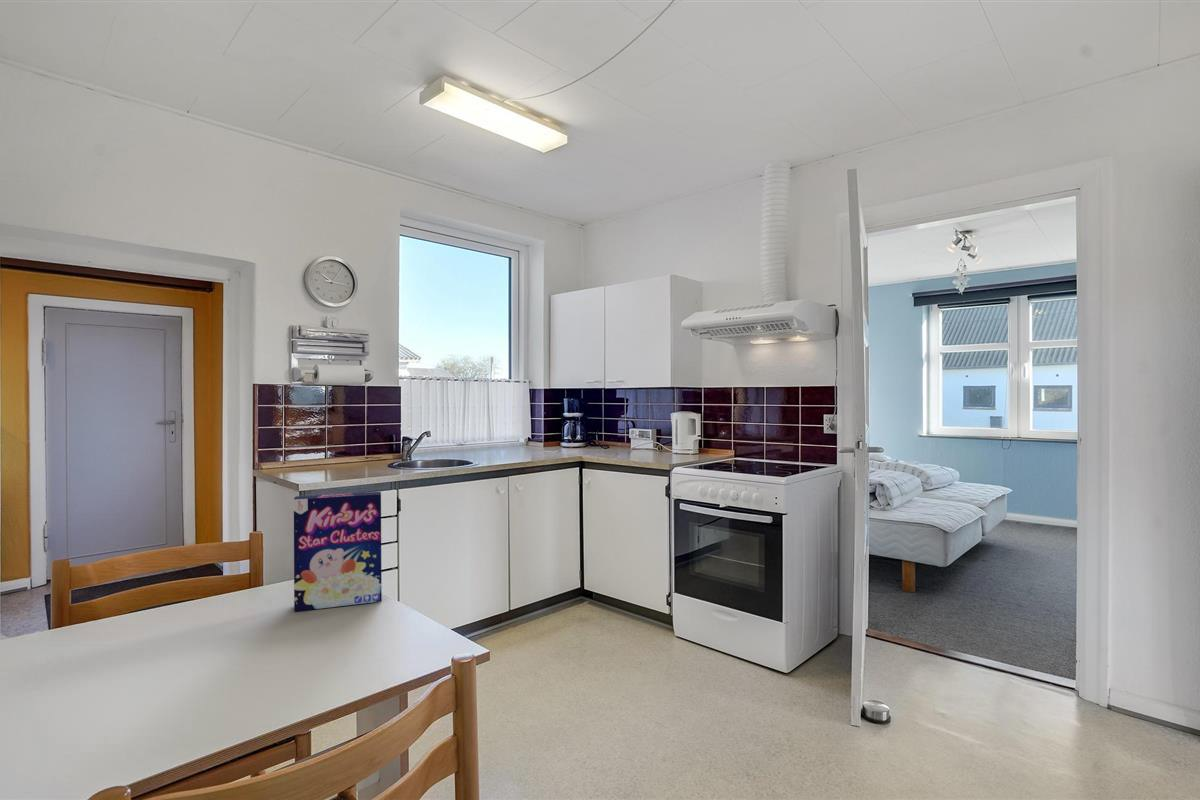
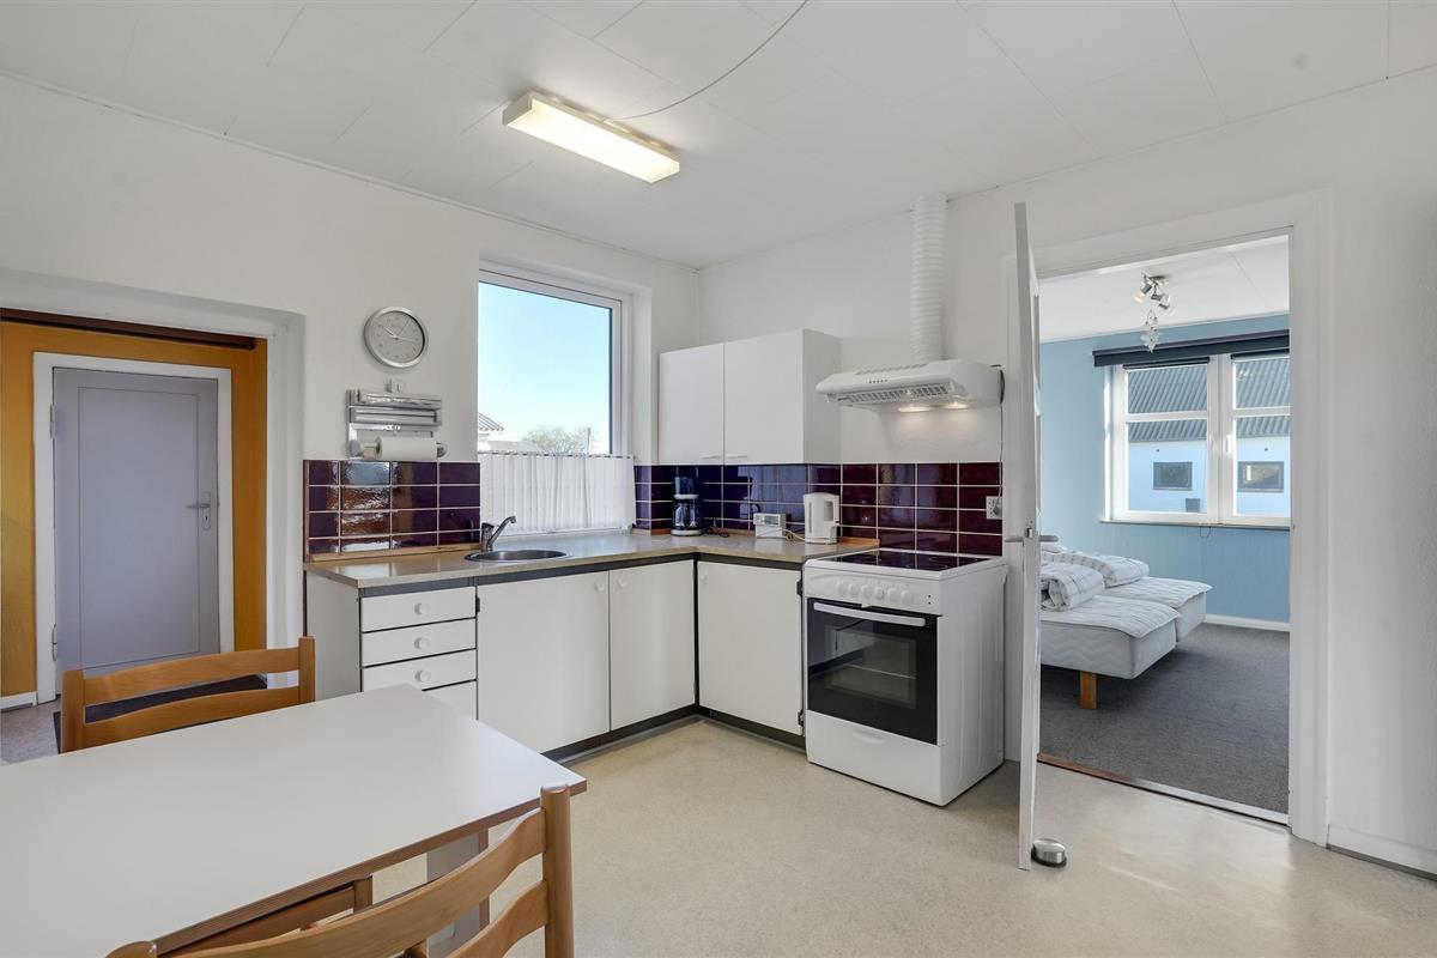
- cereal box [293,491,383,613]
